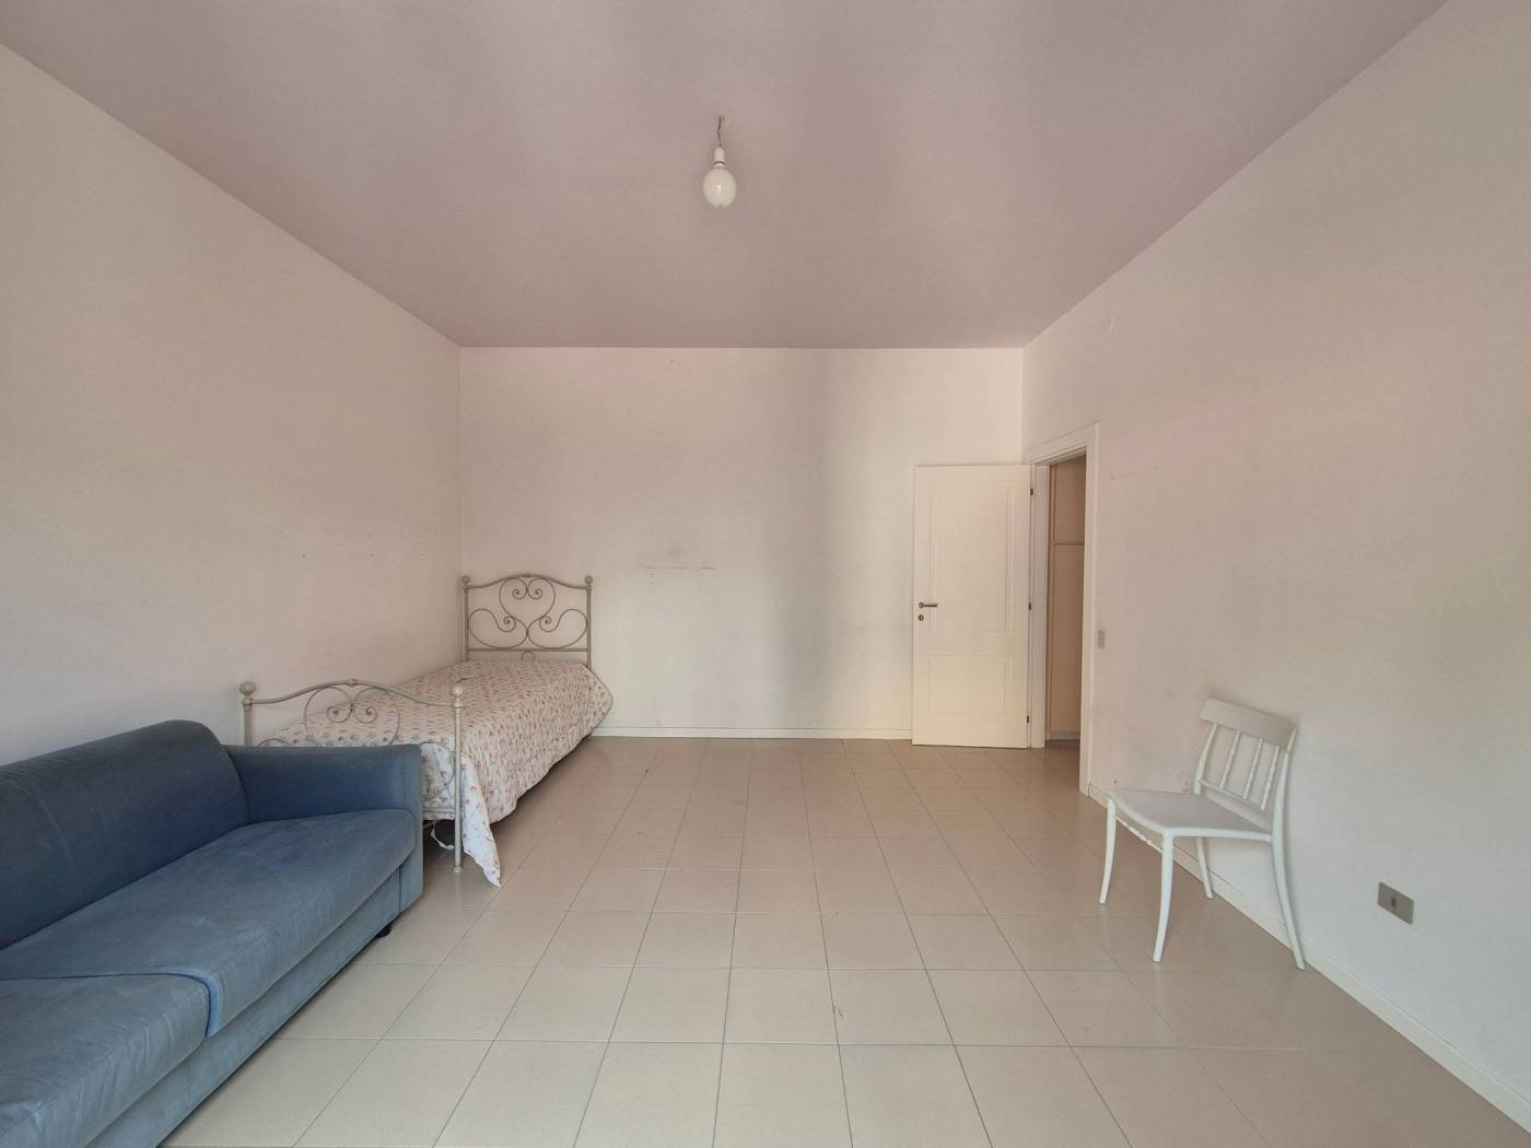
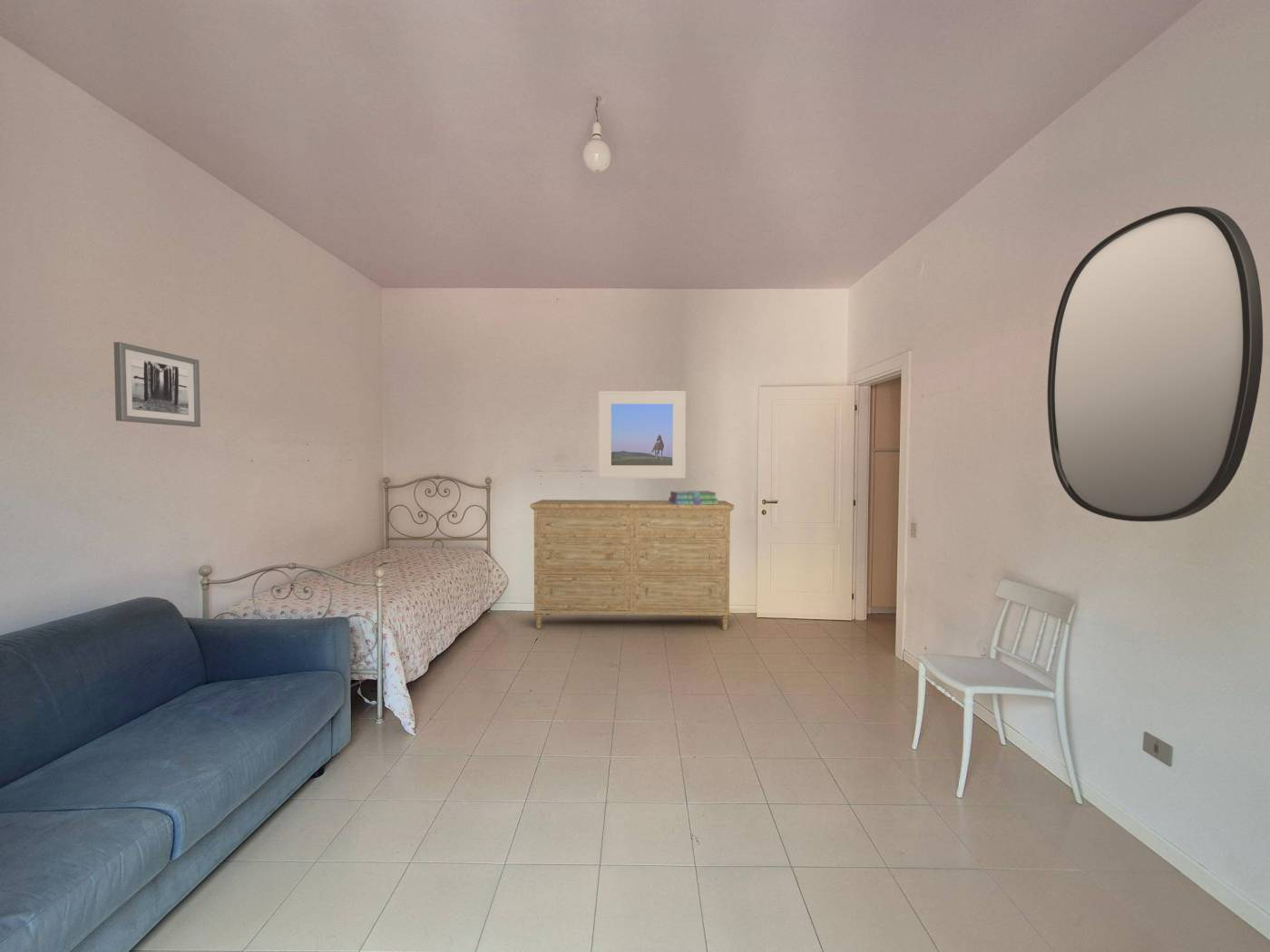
+ dresser [530,499,735,632]
+ stack of books [668,490,718,505]
+ home mirror [1047,206,1264,522]
+ wall art [112,341,201,428]
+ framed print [598,390,687,480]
